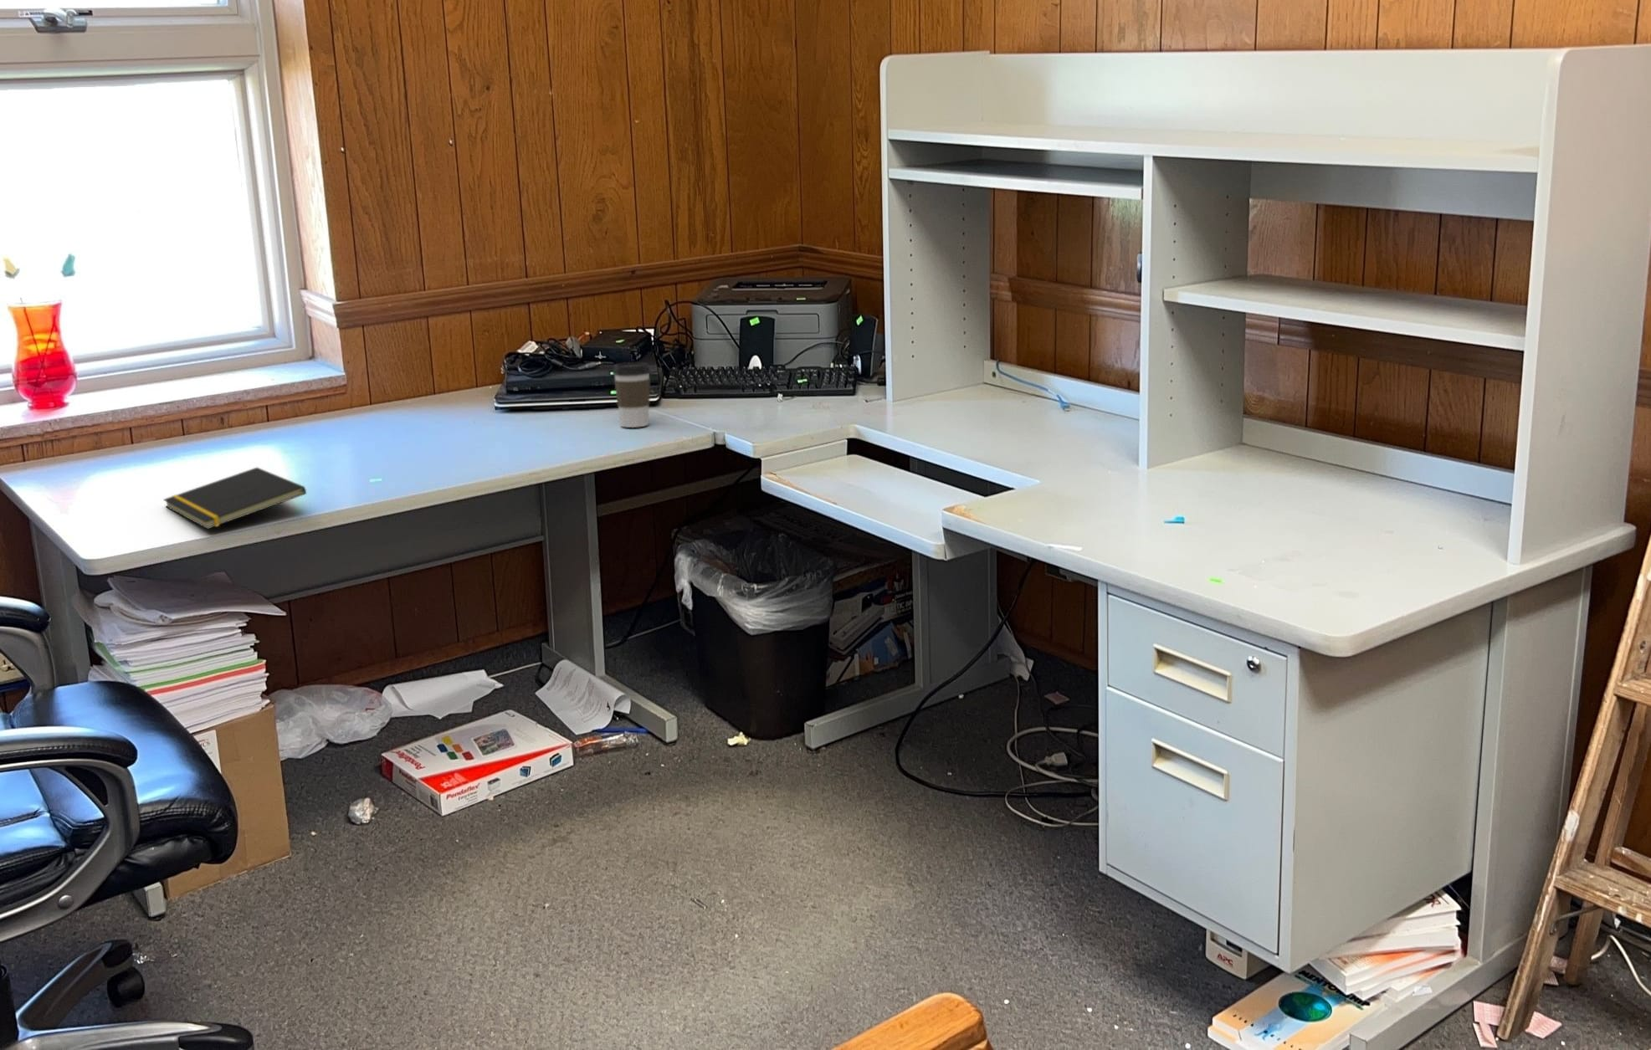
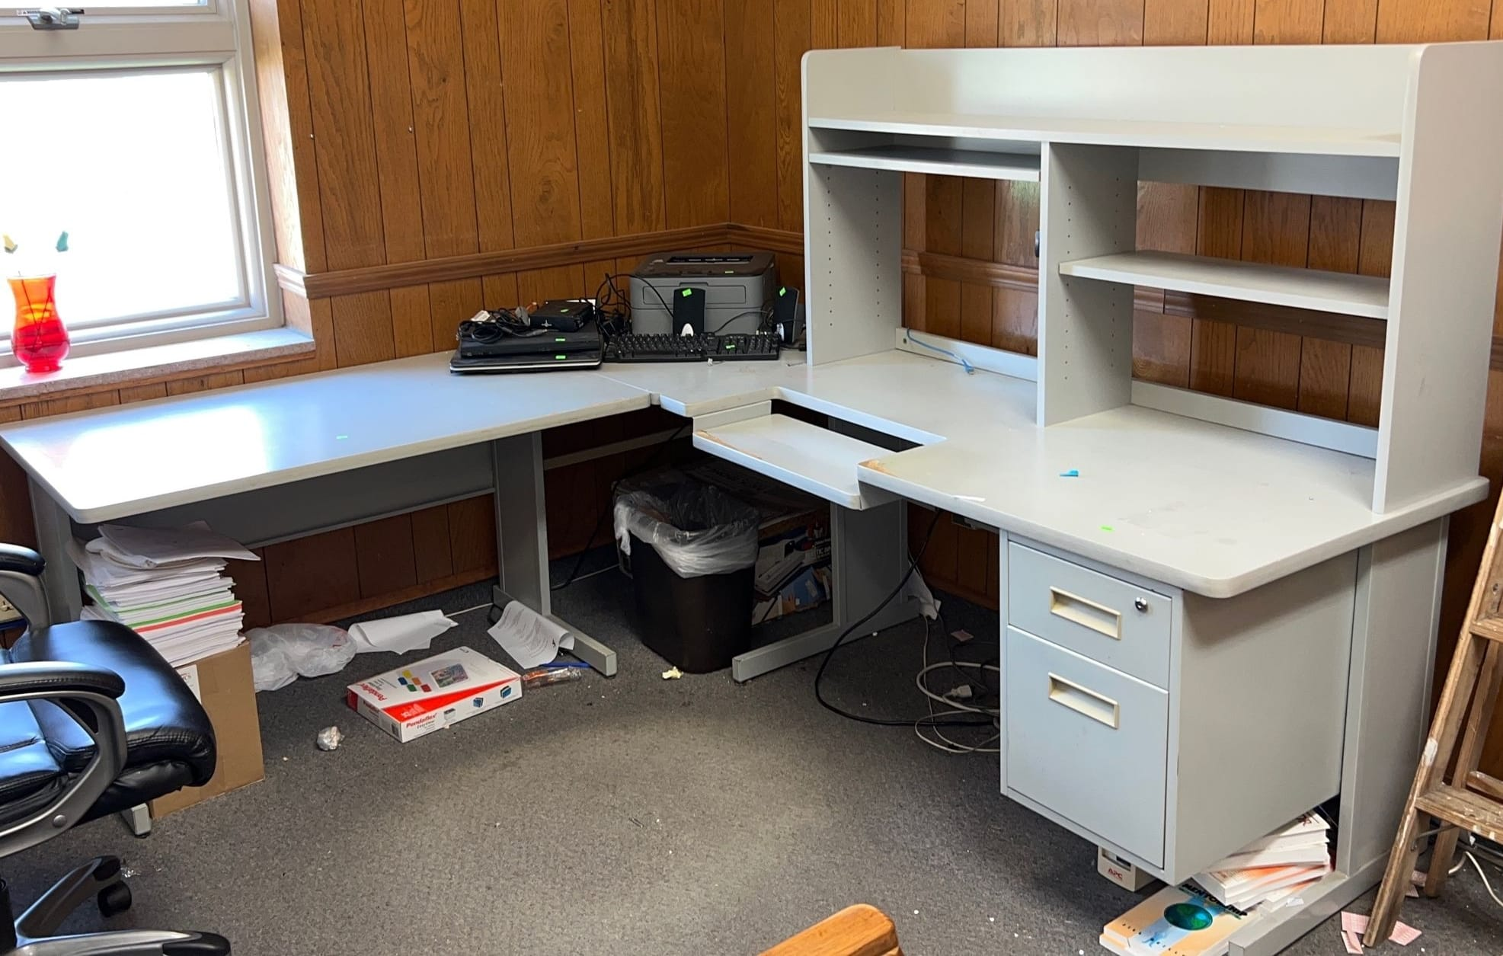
- coffee cup [611,362,652,428]
- notepad [162,467,307,530]
